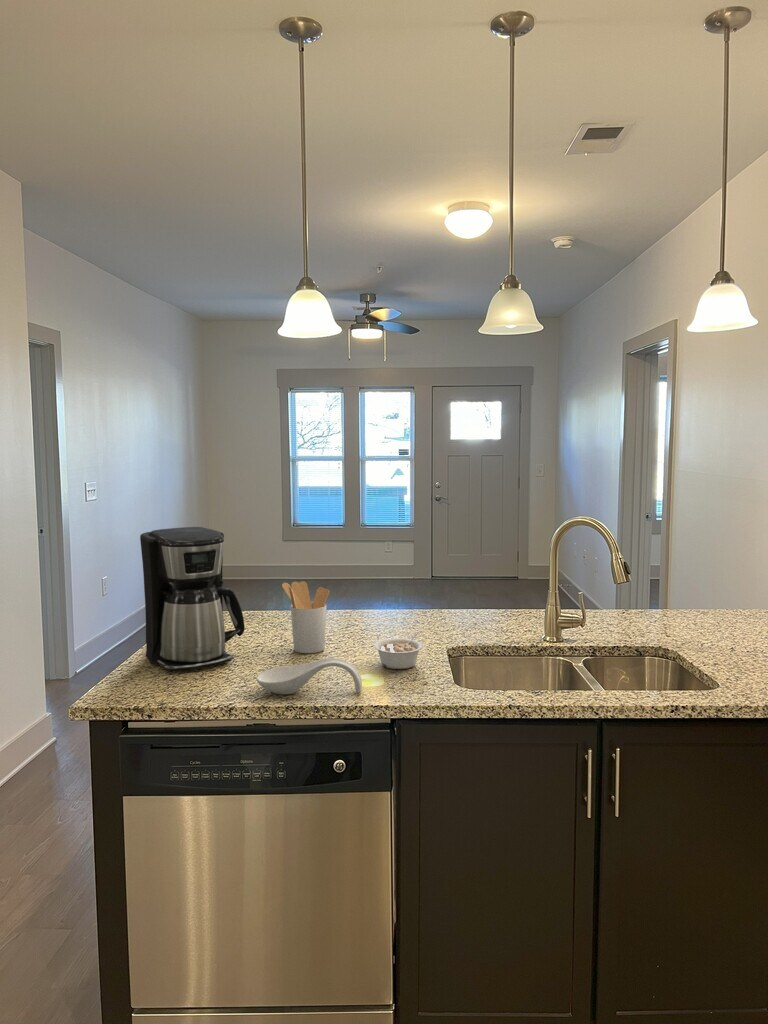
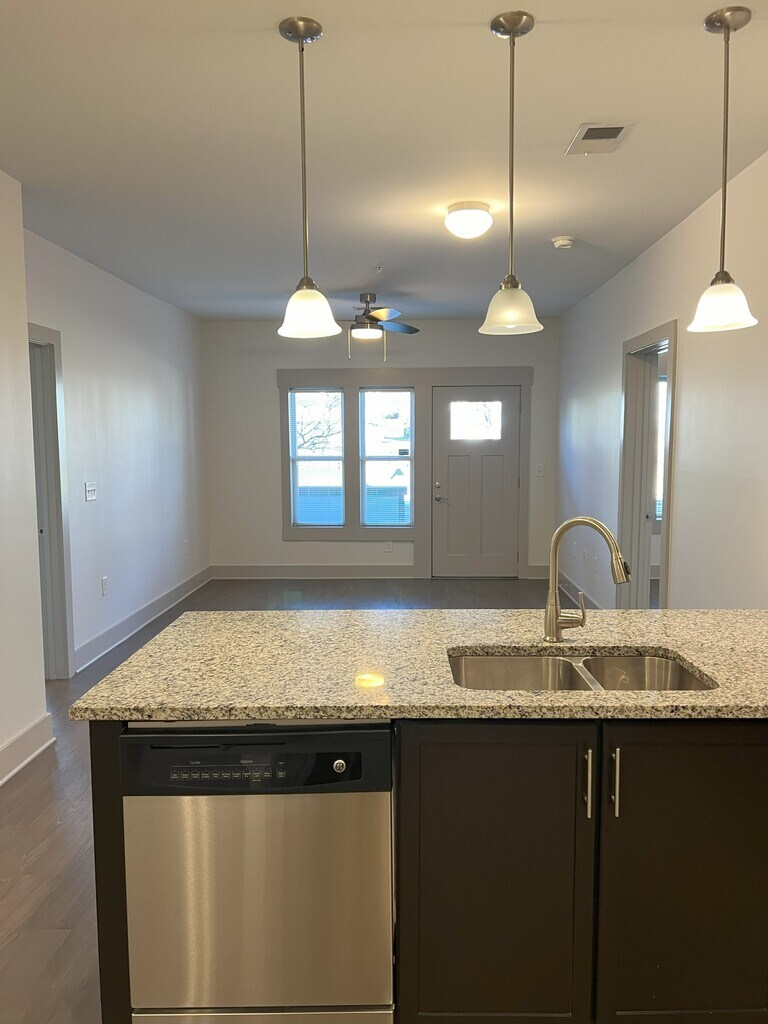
- coffee maker [139,526,246,673]
- spoon rest [256,657,363,695]
- legume [373,632,424,670]
- utensil holder [281,580,330,654]
